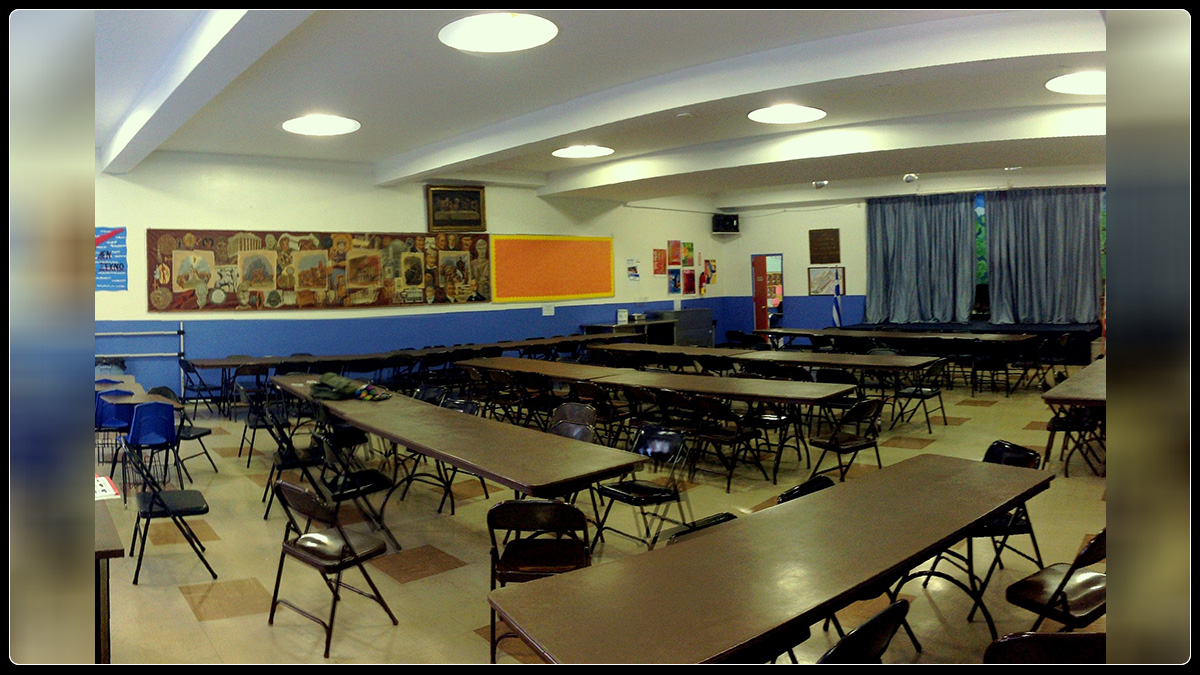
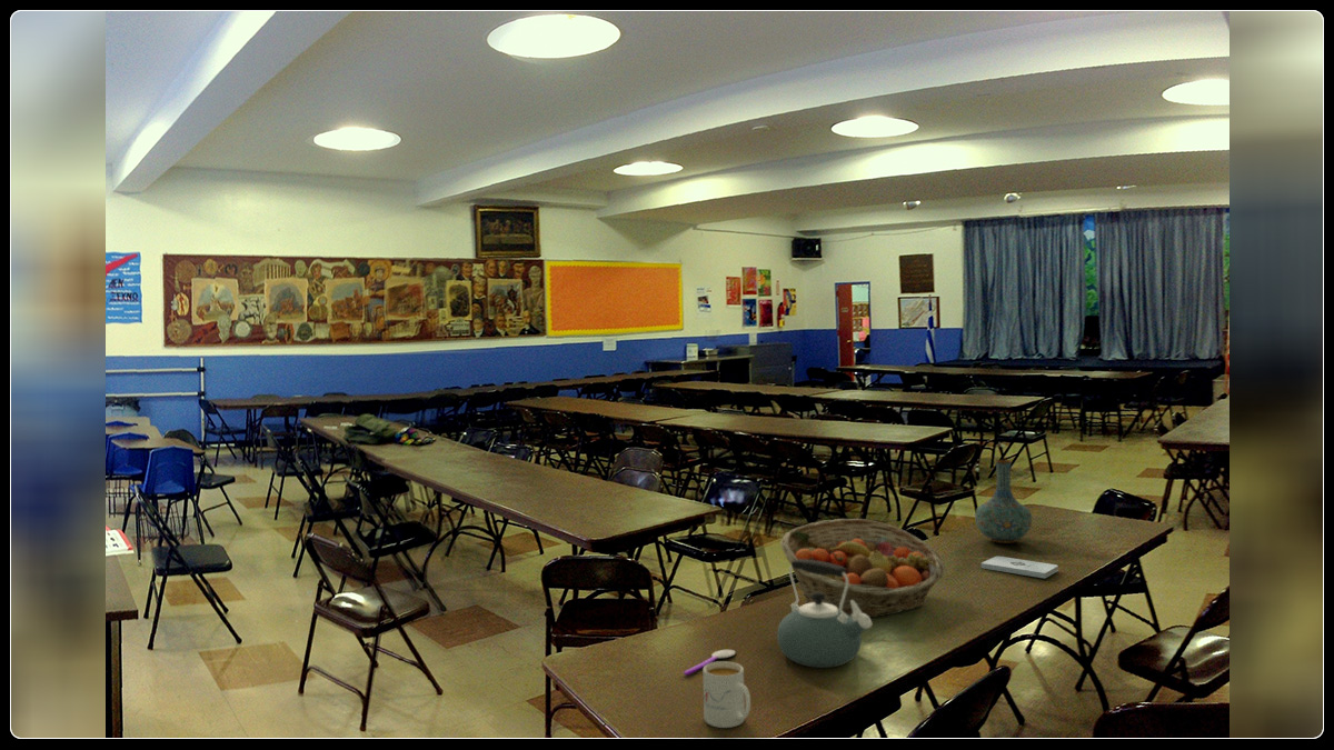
+ mug [701,660,751,729]
+ spoon [683,649,737,676]
+ kettle [776,559,873,669]
+ notepad [980,556,1059,579]
+ fruit basket [779,518,946,618]
+ vase [974,459,1033,544]
